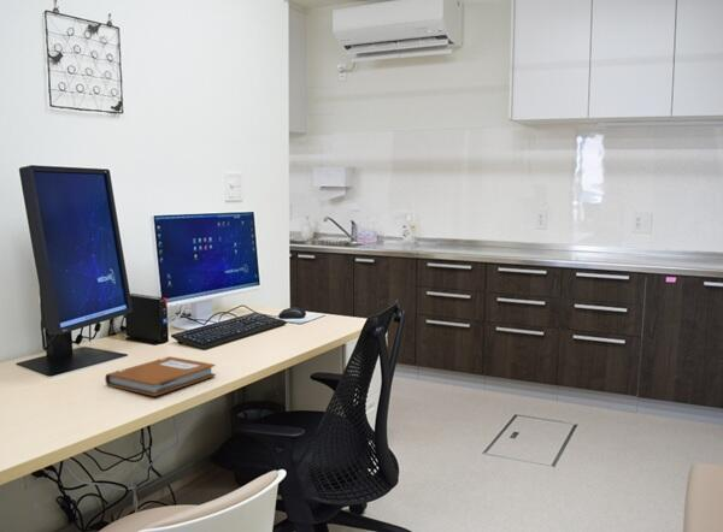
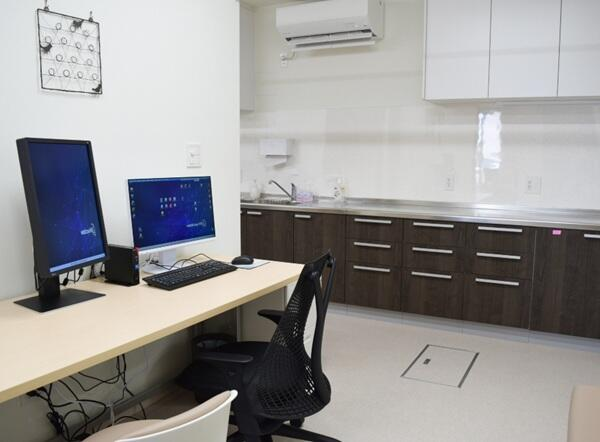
- notebook [104,355,217,397]
